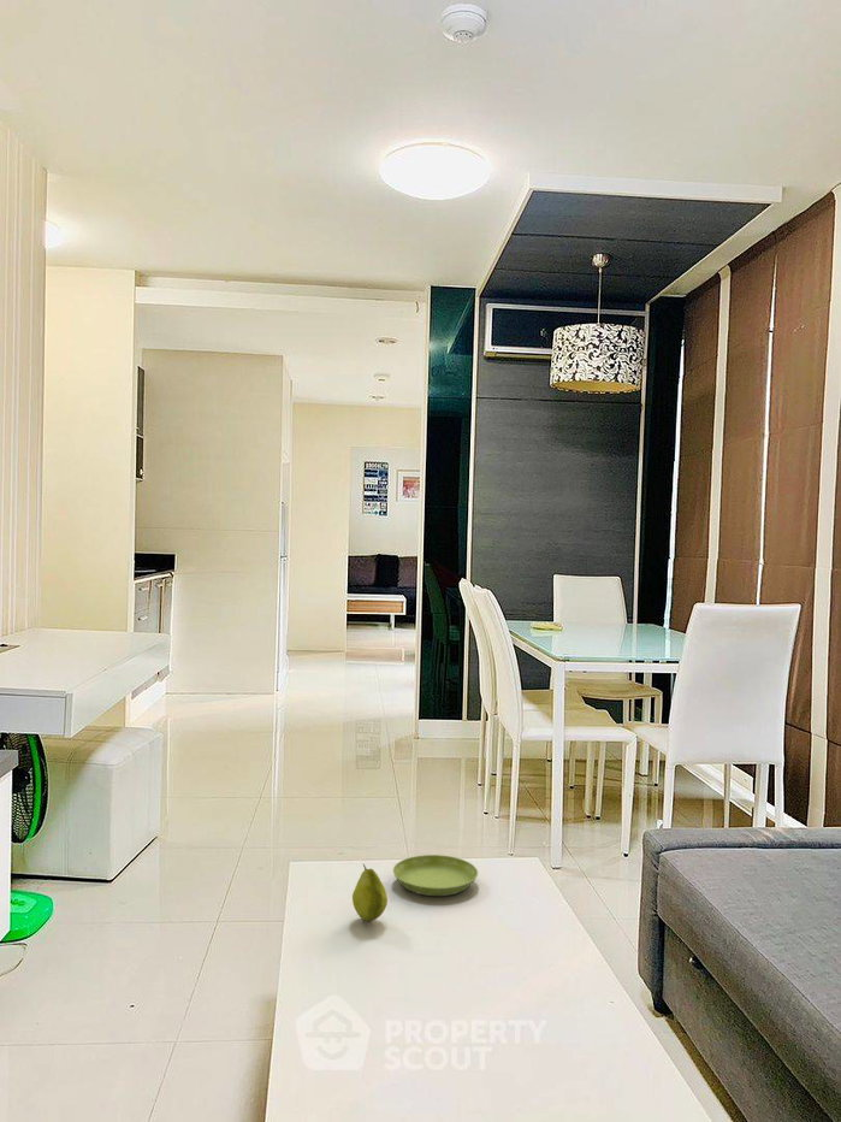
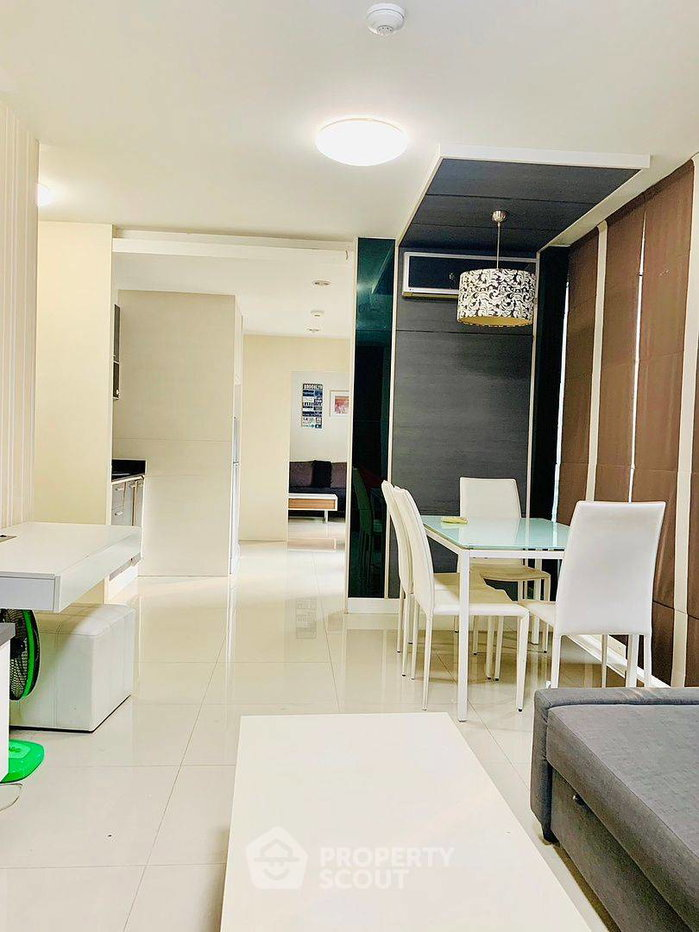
- saucer [392,854,479,897]
- fruit [351,863,389,923]
